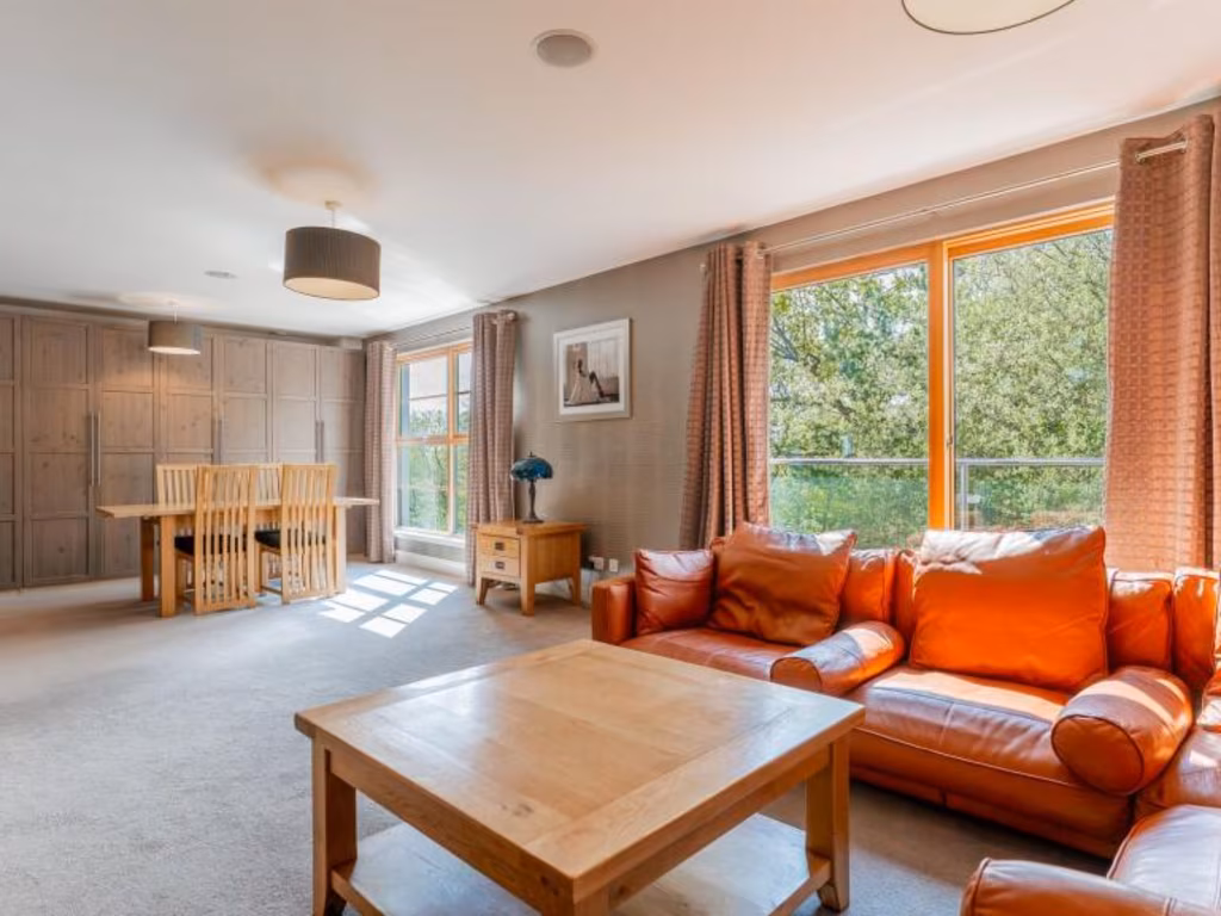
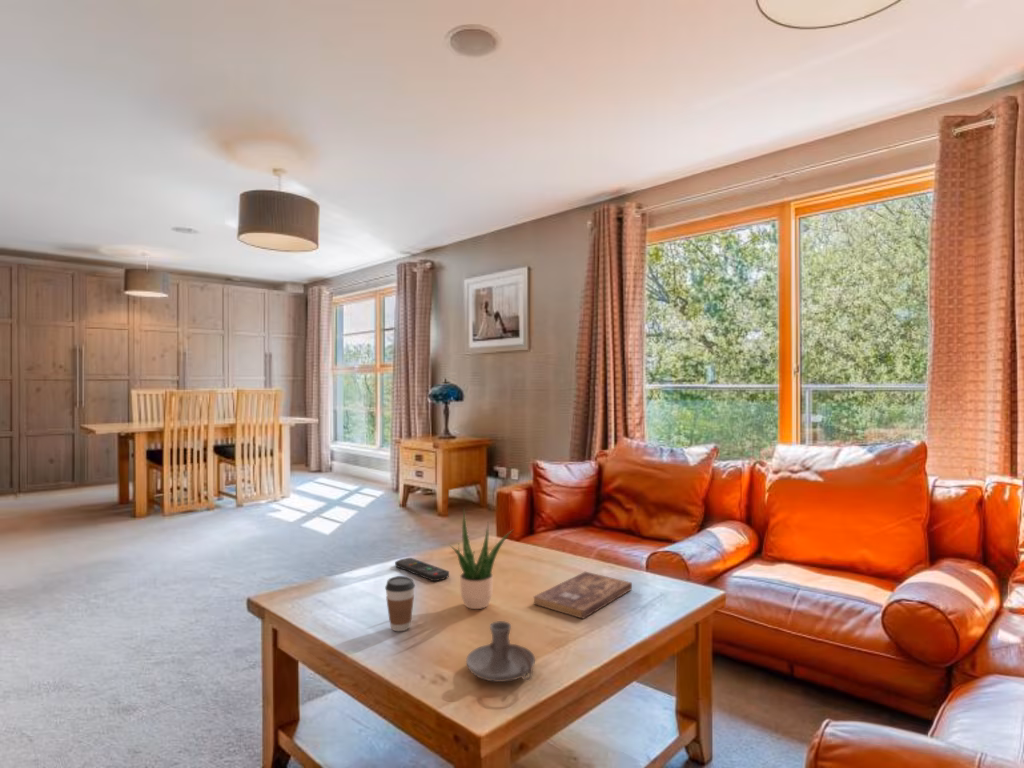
+ bible [533,571,633,620]
+ candle holder [465,620,536,683]
+ potted plant [447,507,514,610]
+ remote control [394,557,450,582]
+ coffee cup [384,575,416,632]
